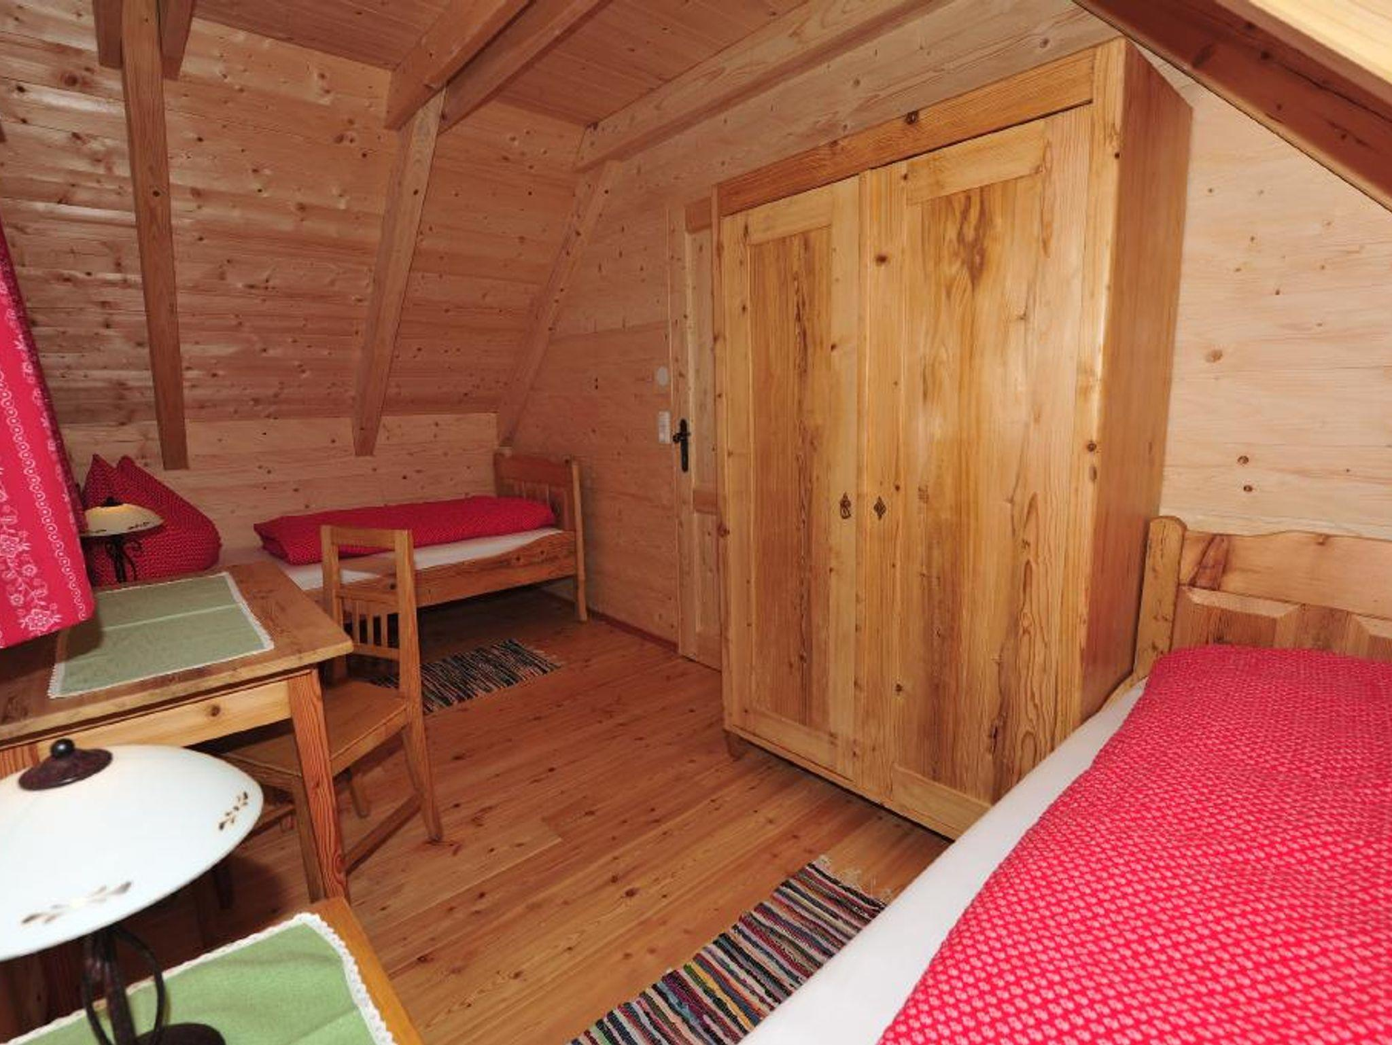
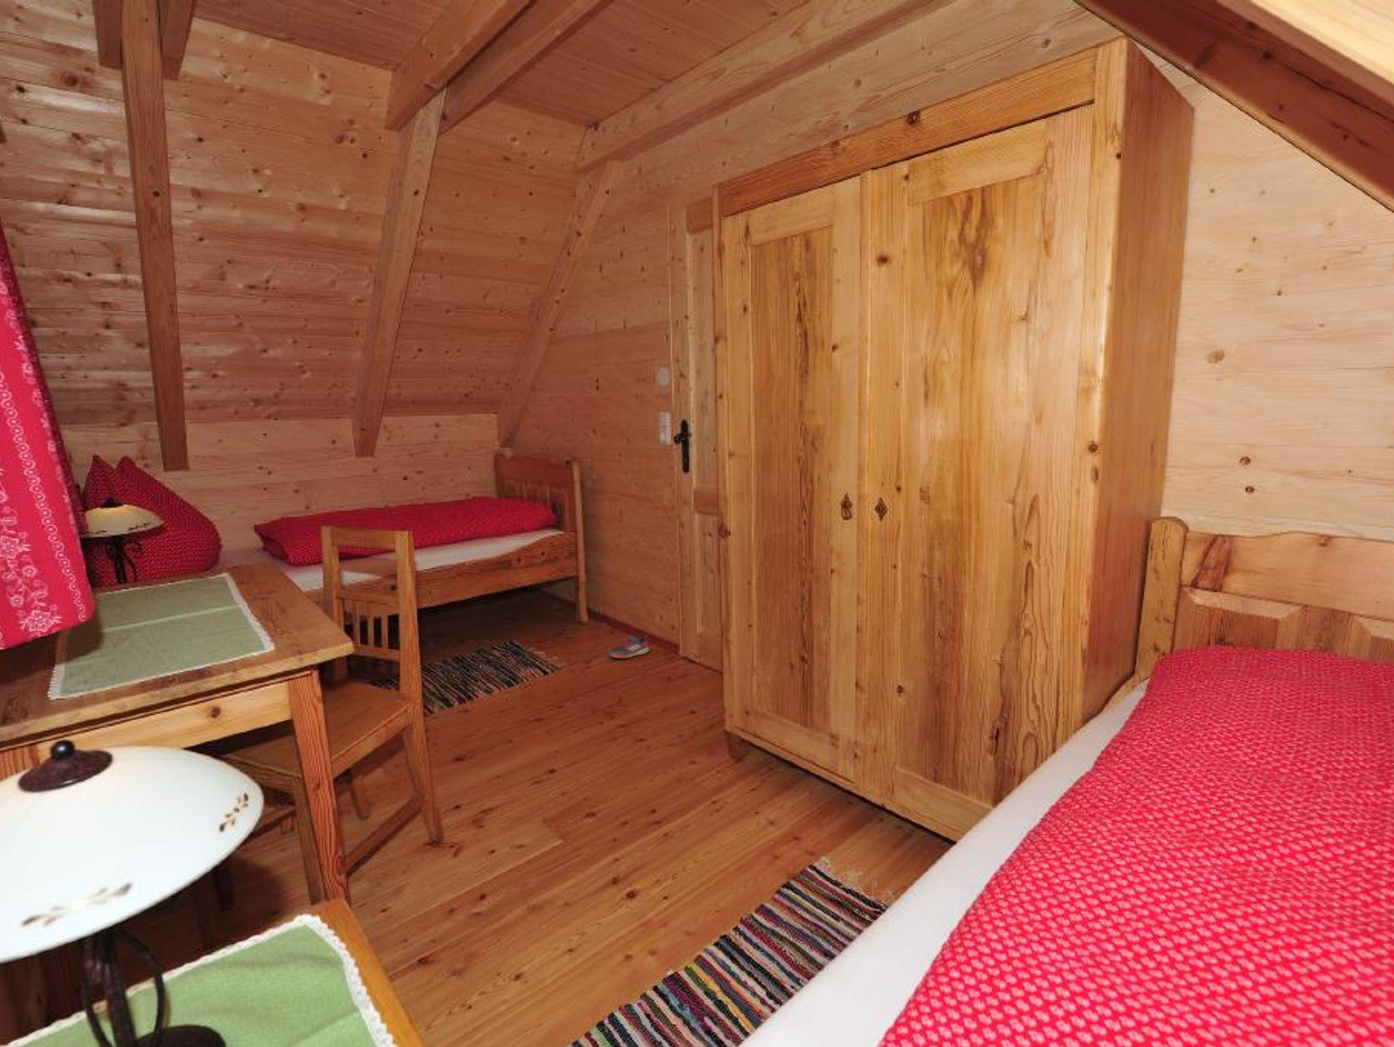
+ shoe [607,635,651,659]
